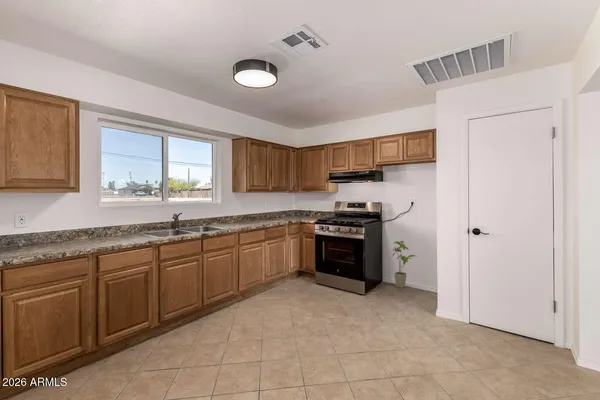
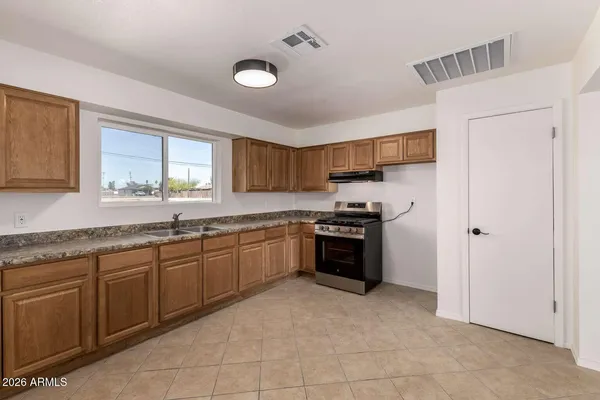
- house plant [392,240,418,289]
